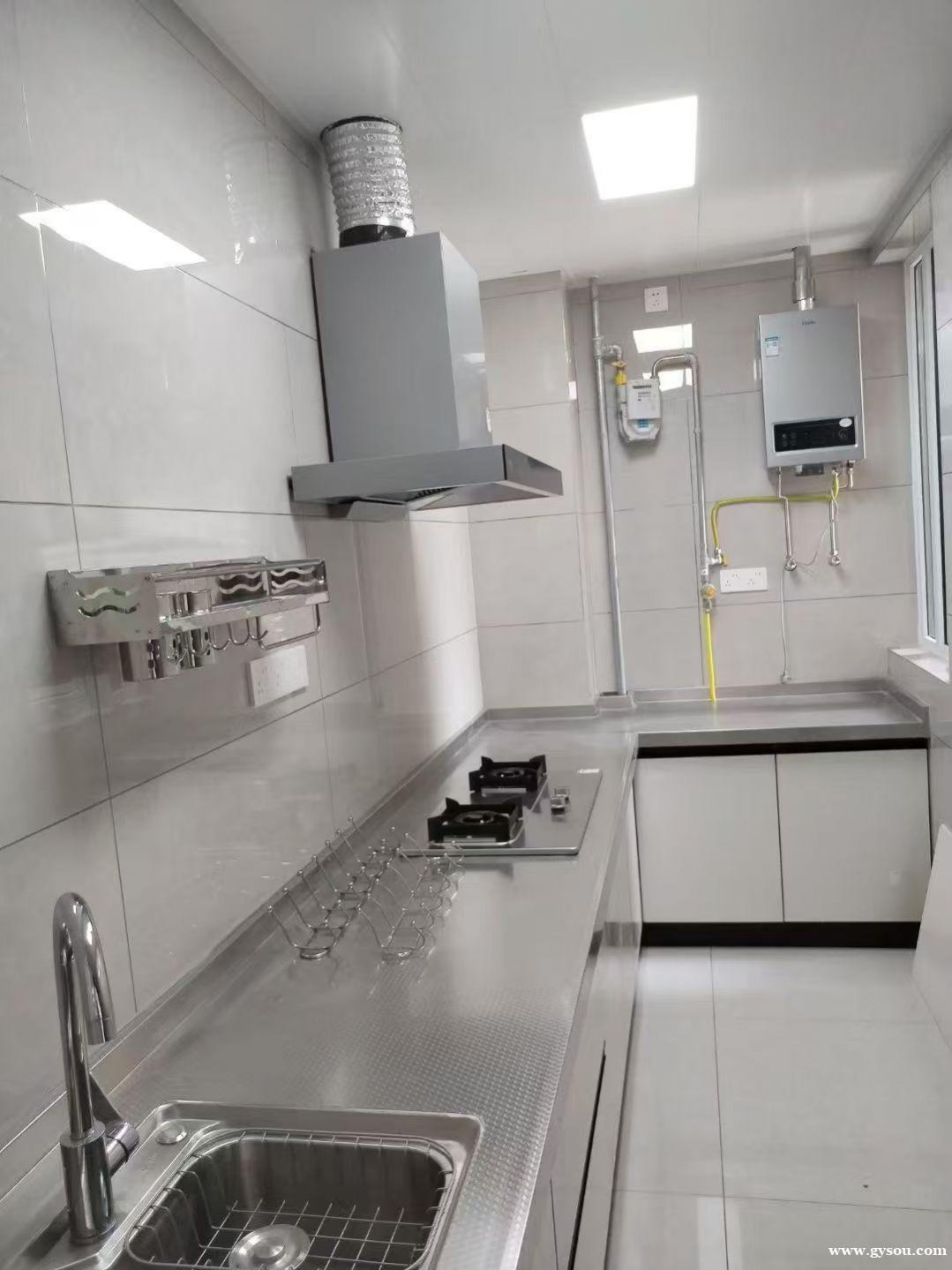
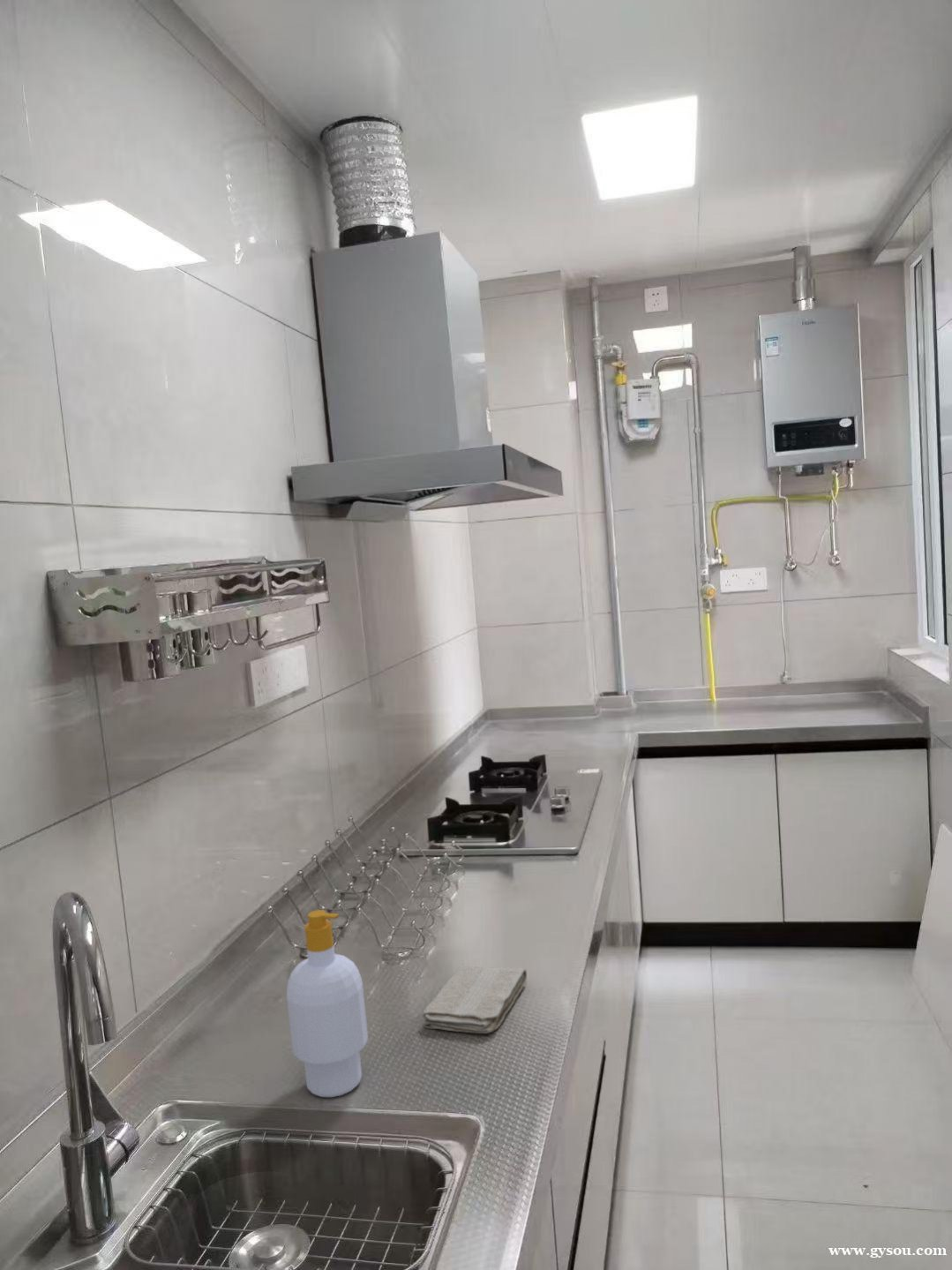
+ washcloth [421,965,528,1034]
+ soap bottle [286,909,369,1098]
